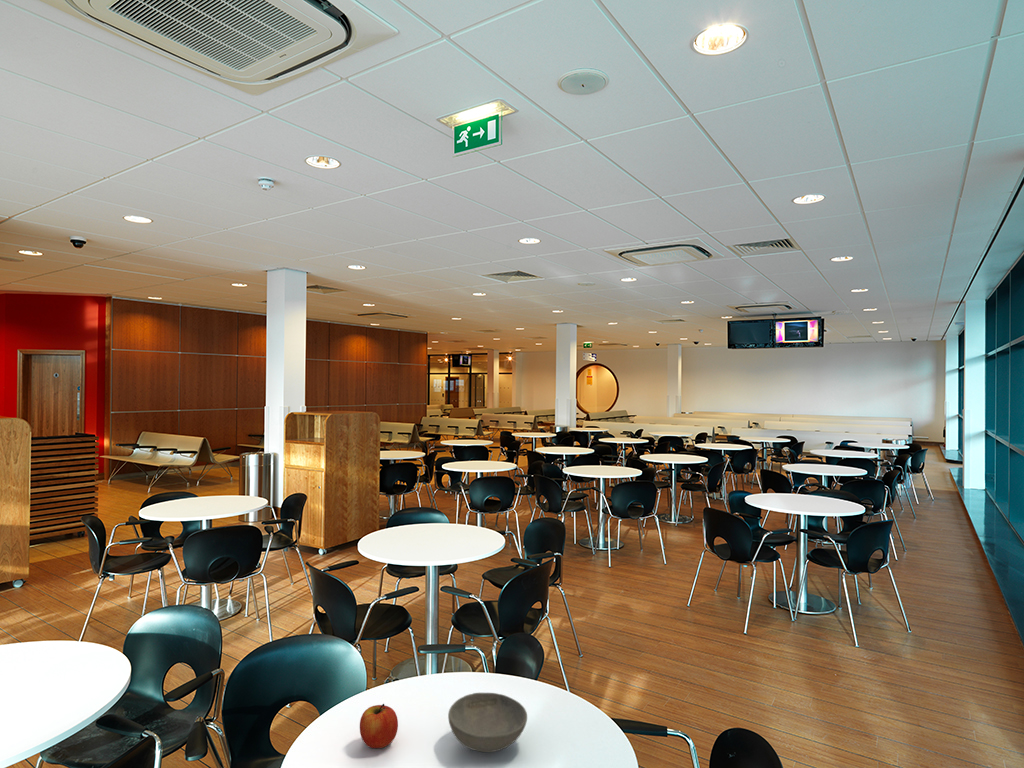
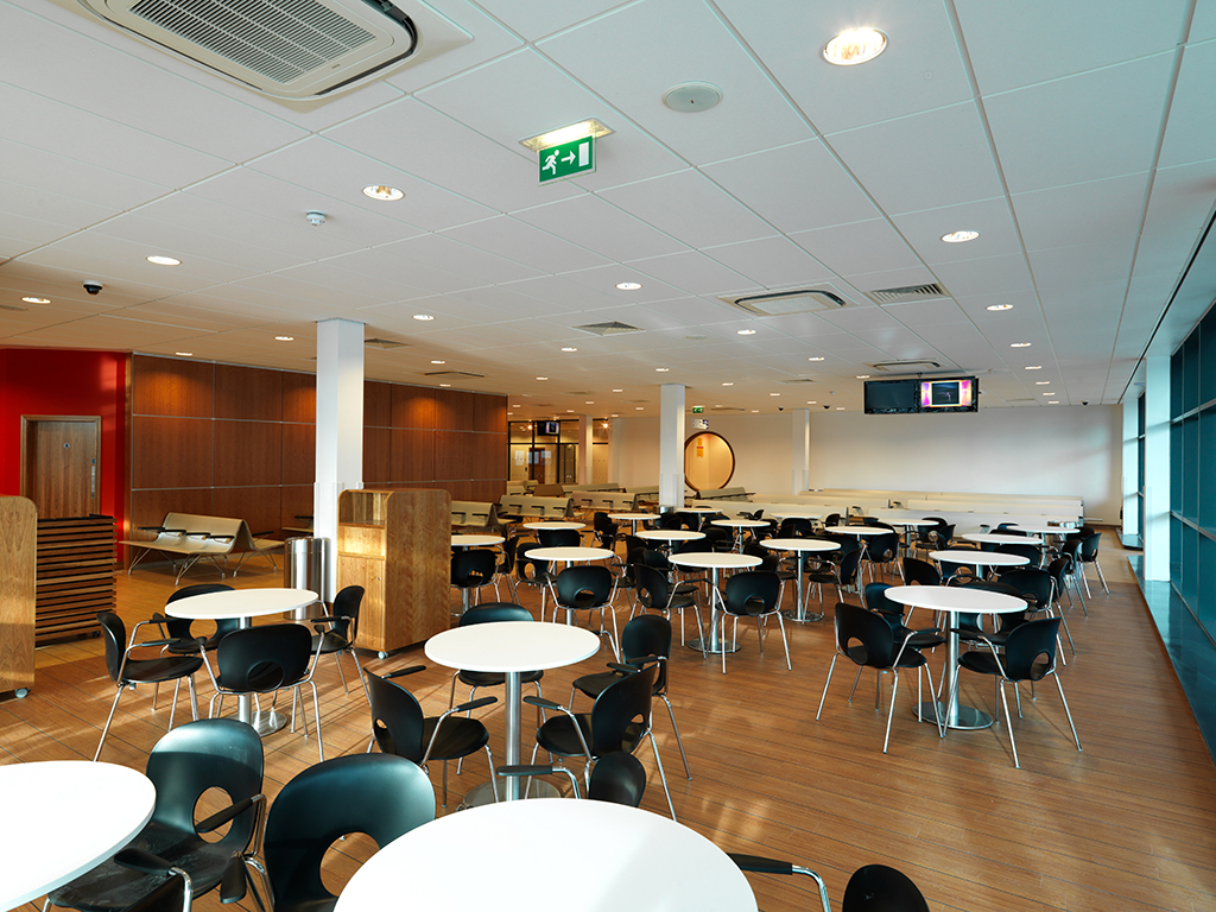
- apple [359,703,399,749]
- bowl [447,692,528,753]
